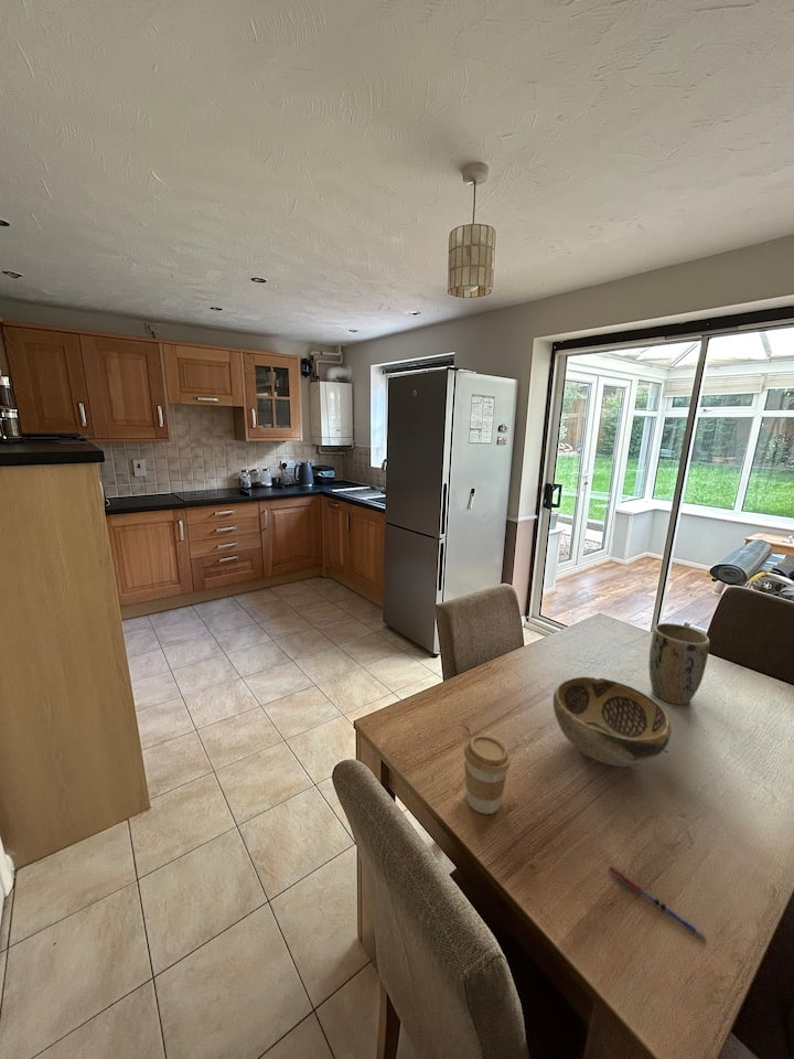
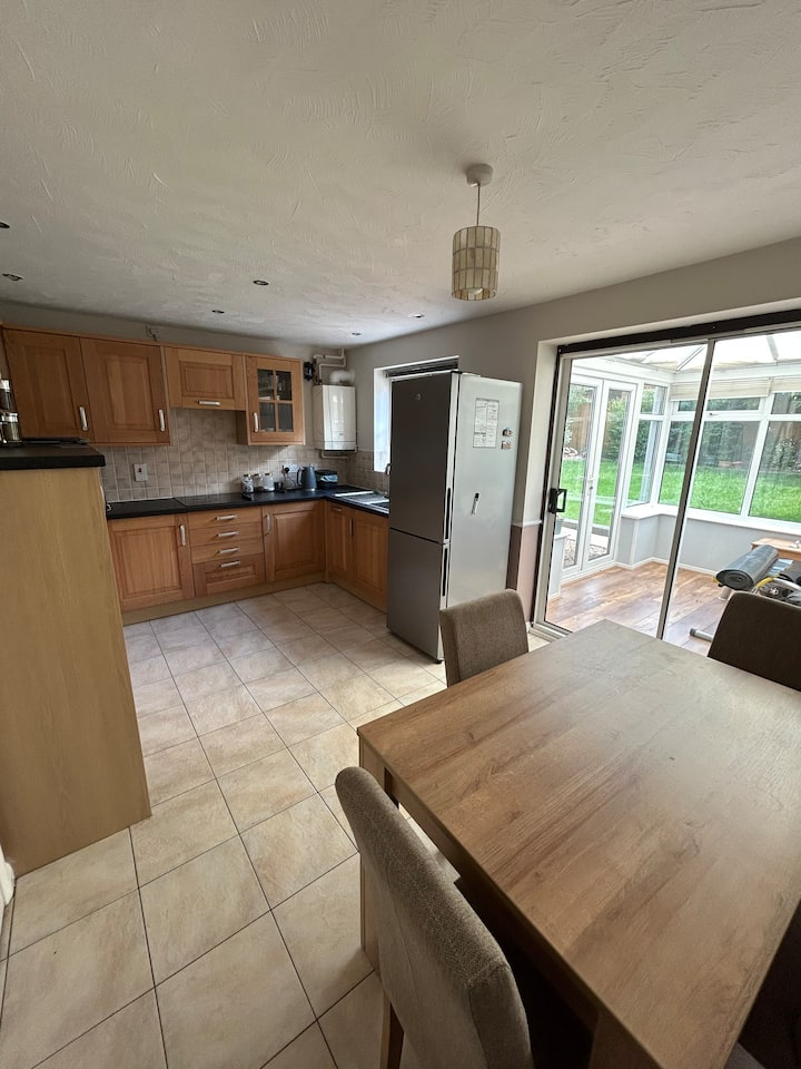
- decorative bowl [552,676,672,768]
- coffee cup [463,735,512,815]
- plant pot [648,622,710,706]
- pen [608,865,707,943]
